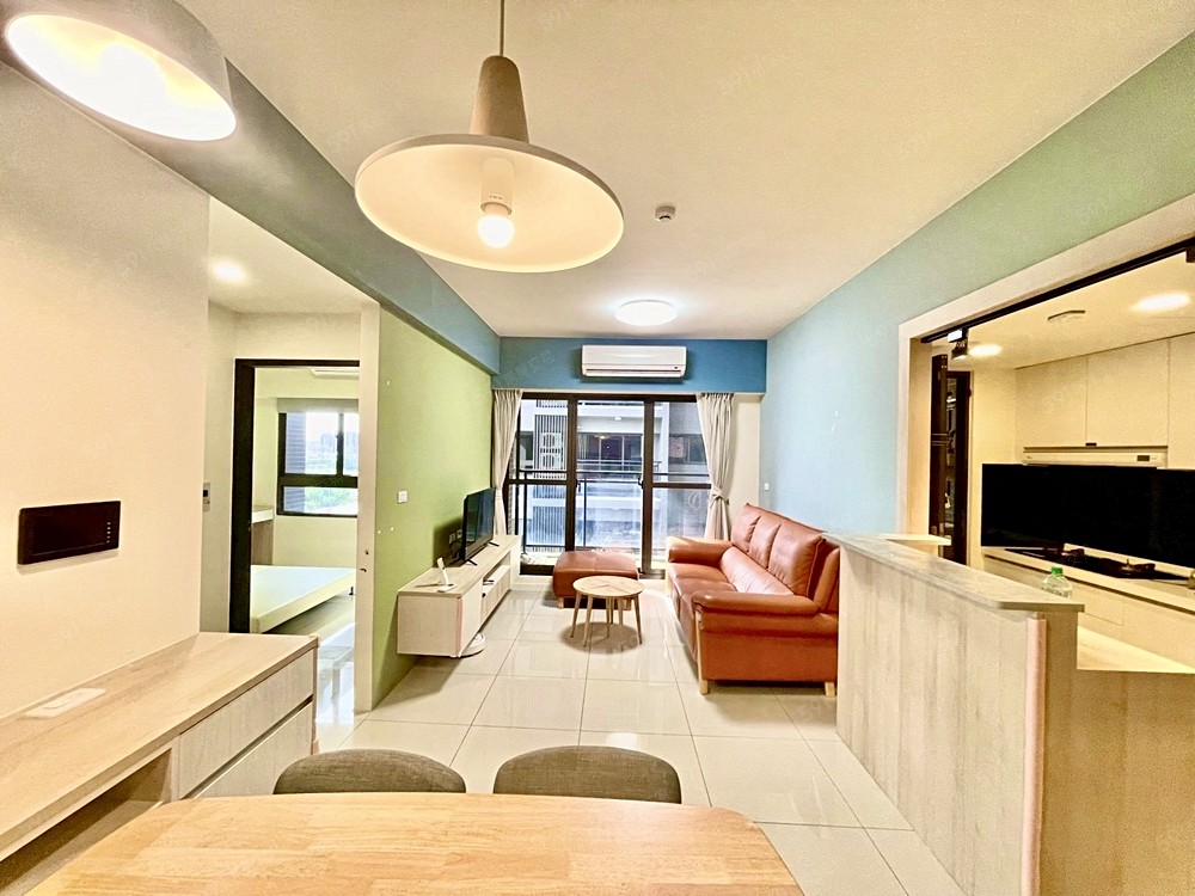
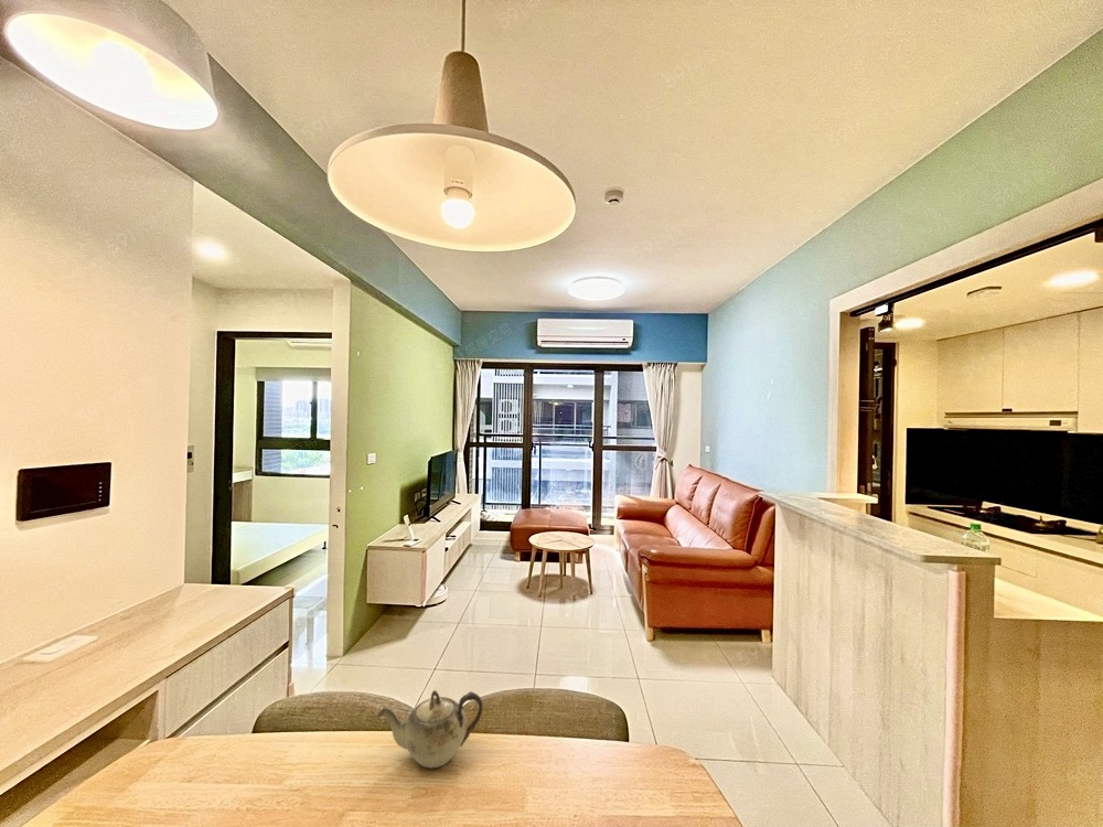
+ teapot [375,689,484,770]
